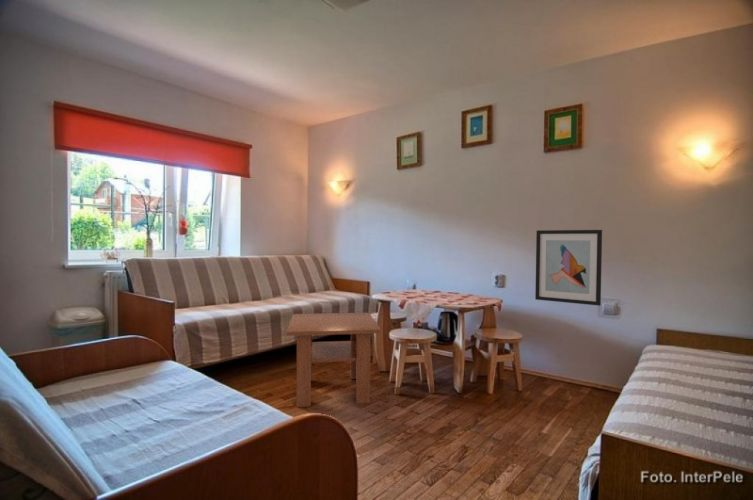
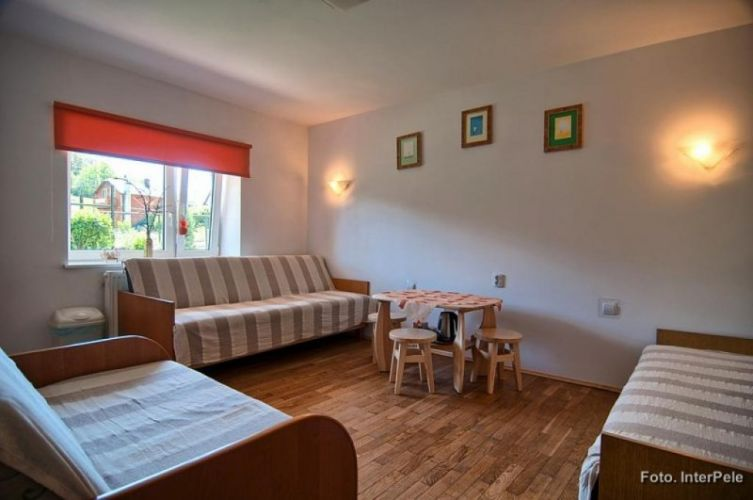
- coffee table [286,312,382,408]
- wall art [534,229,603,307]
